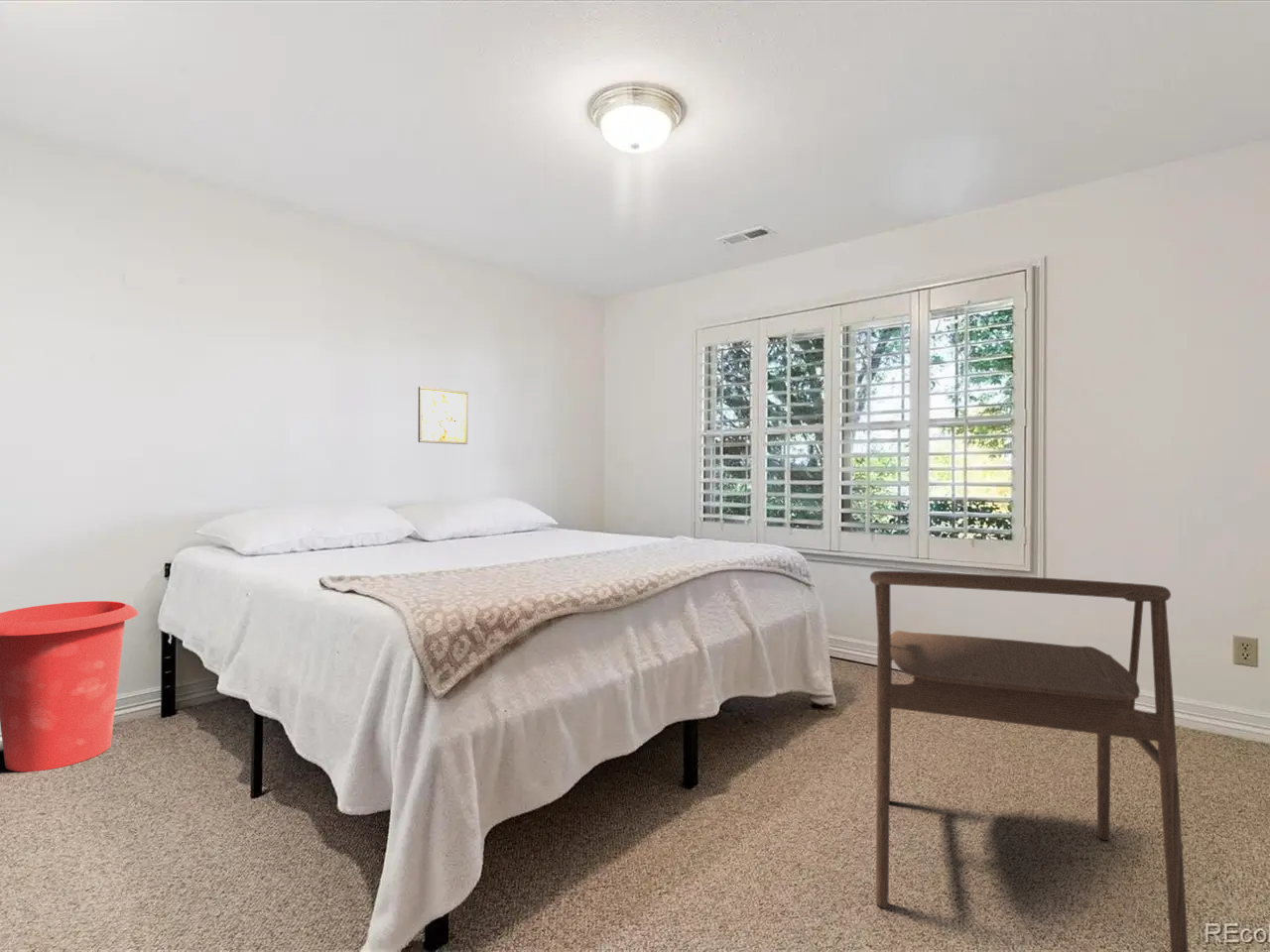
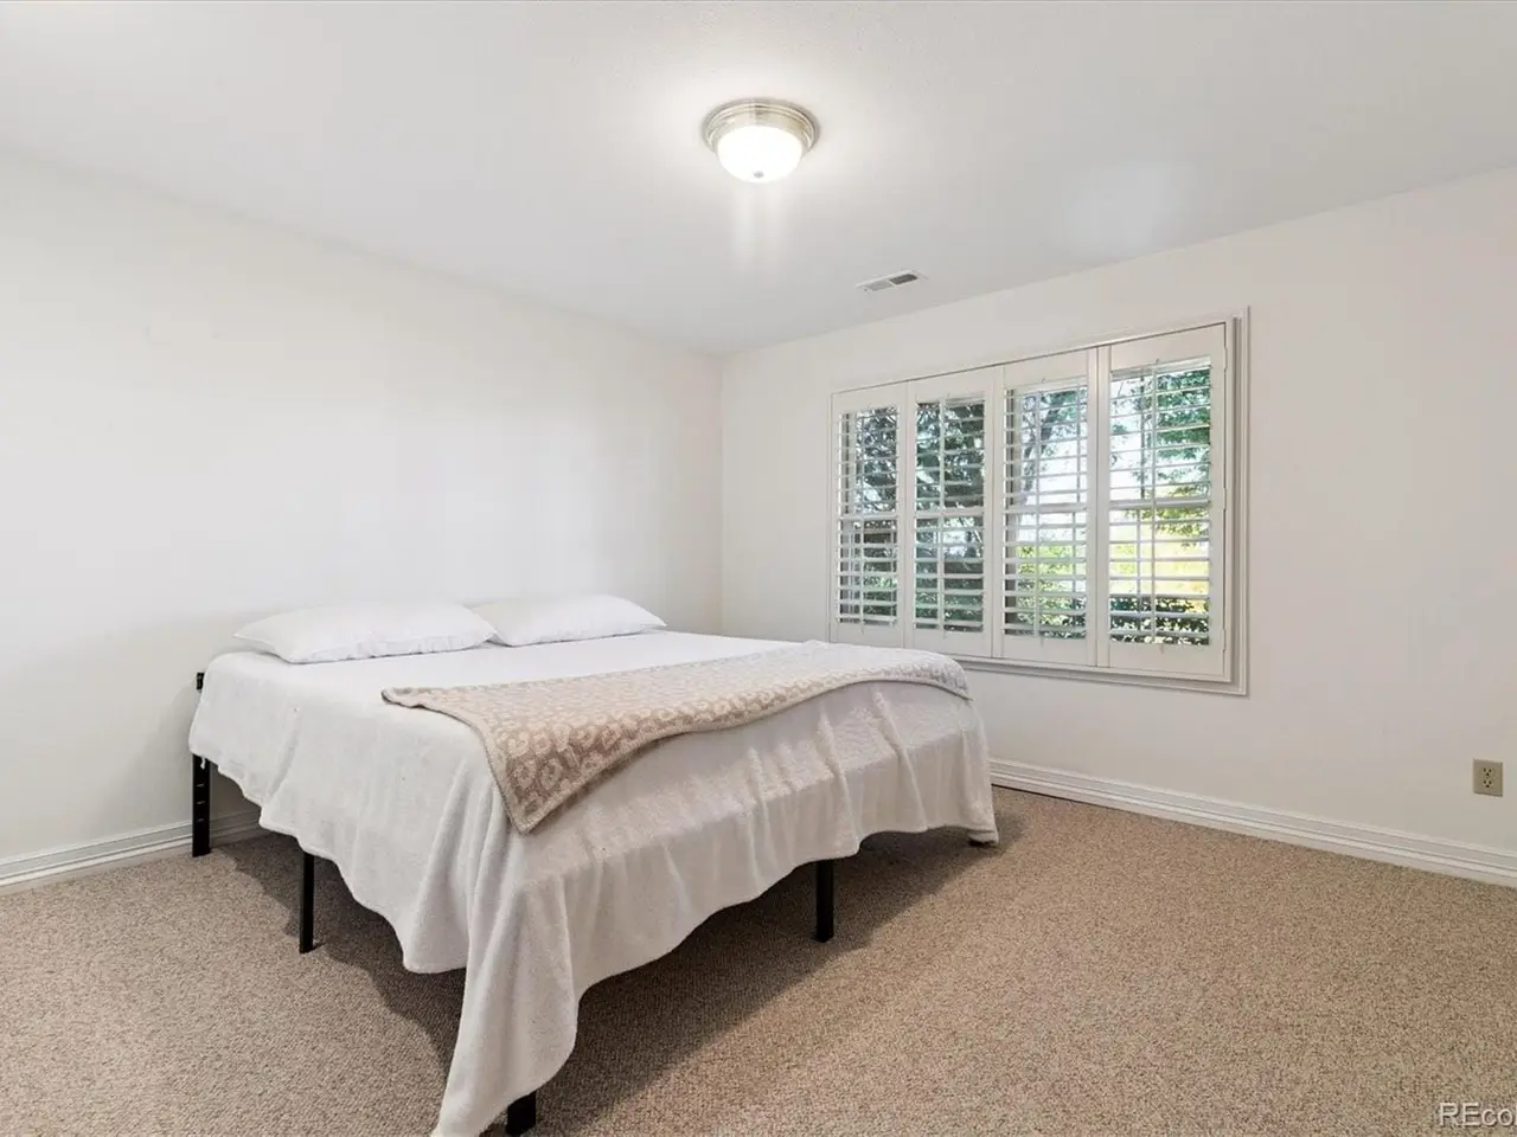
- armchair [869,570,1190,952]
- waste bin [0,600,139,773]
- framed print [418,386,469,445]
